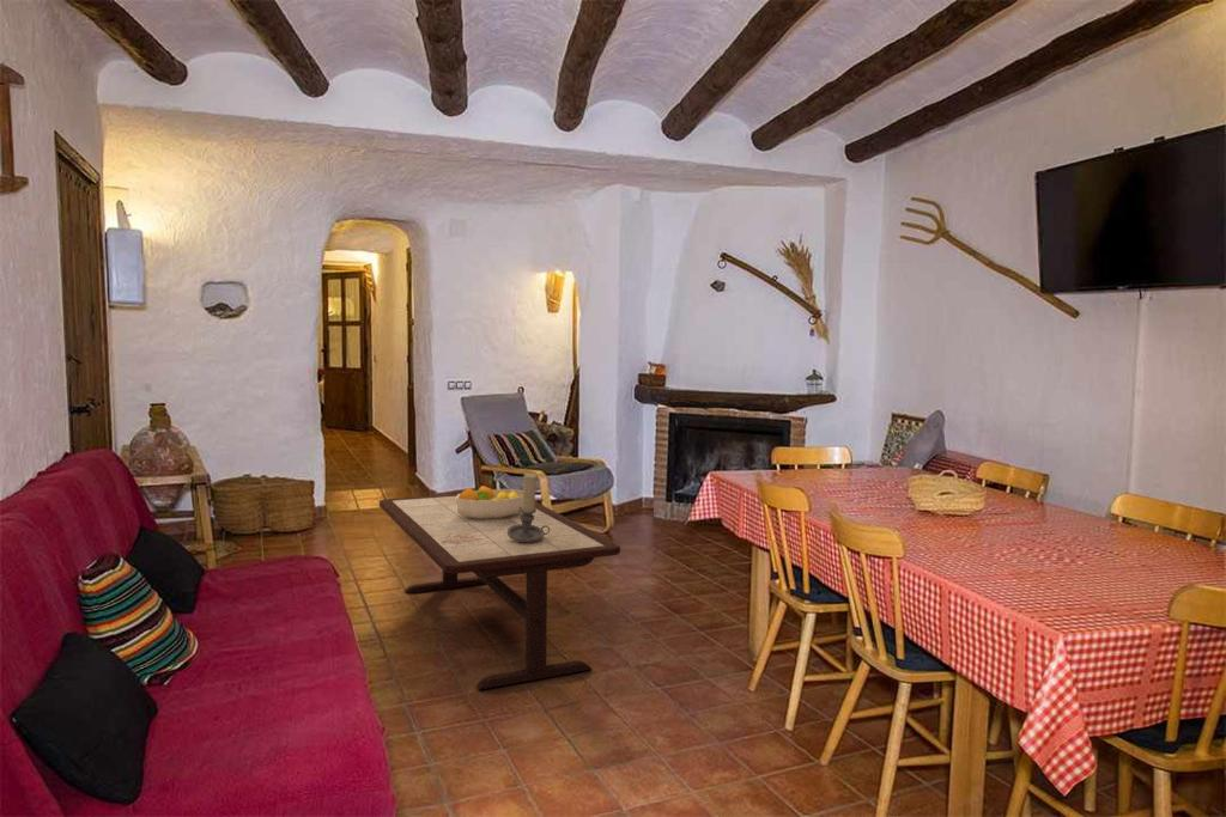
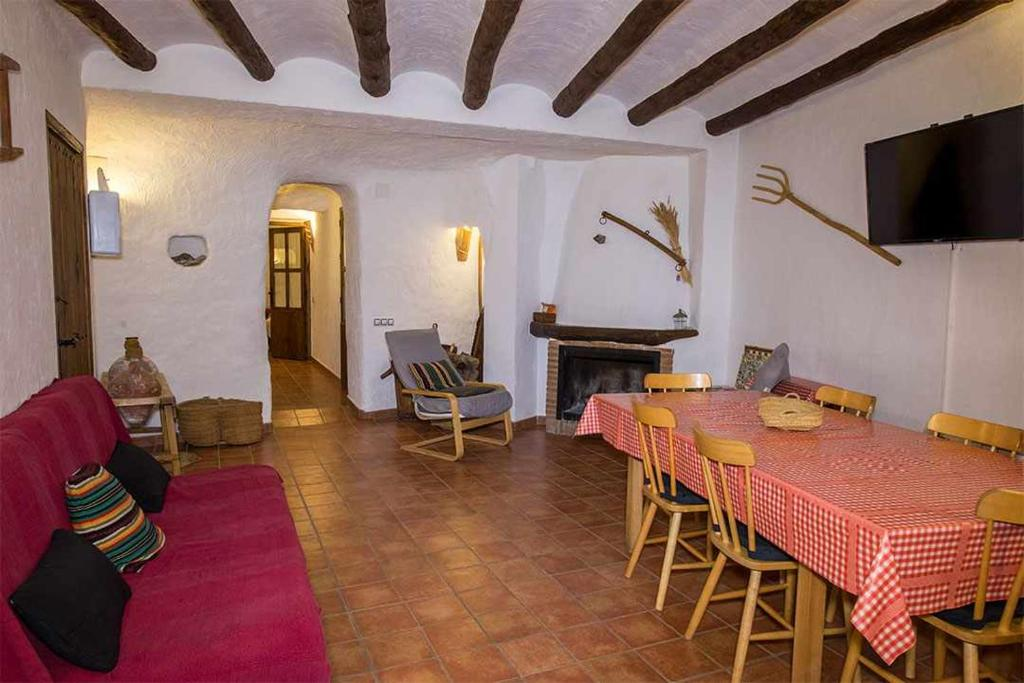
- coffee table [378,493,621,691]
- candle holder [508,471,550,542]
- fruit bowl [456,484,523,519]
